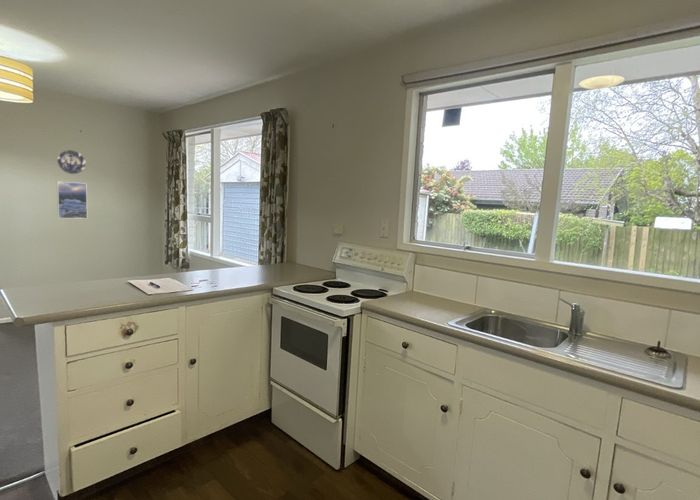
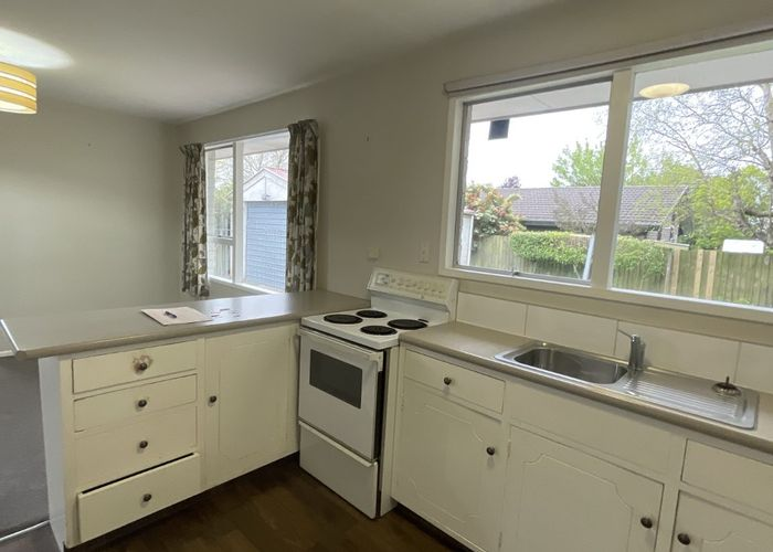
- plate [56,149,87,175]
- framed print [56,180,88,220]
